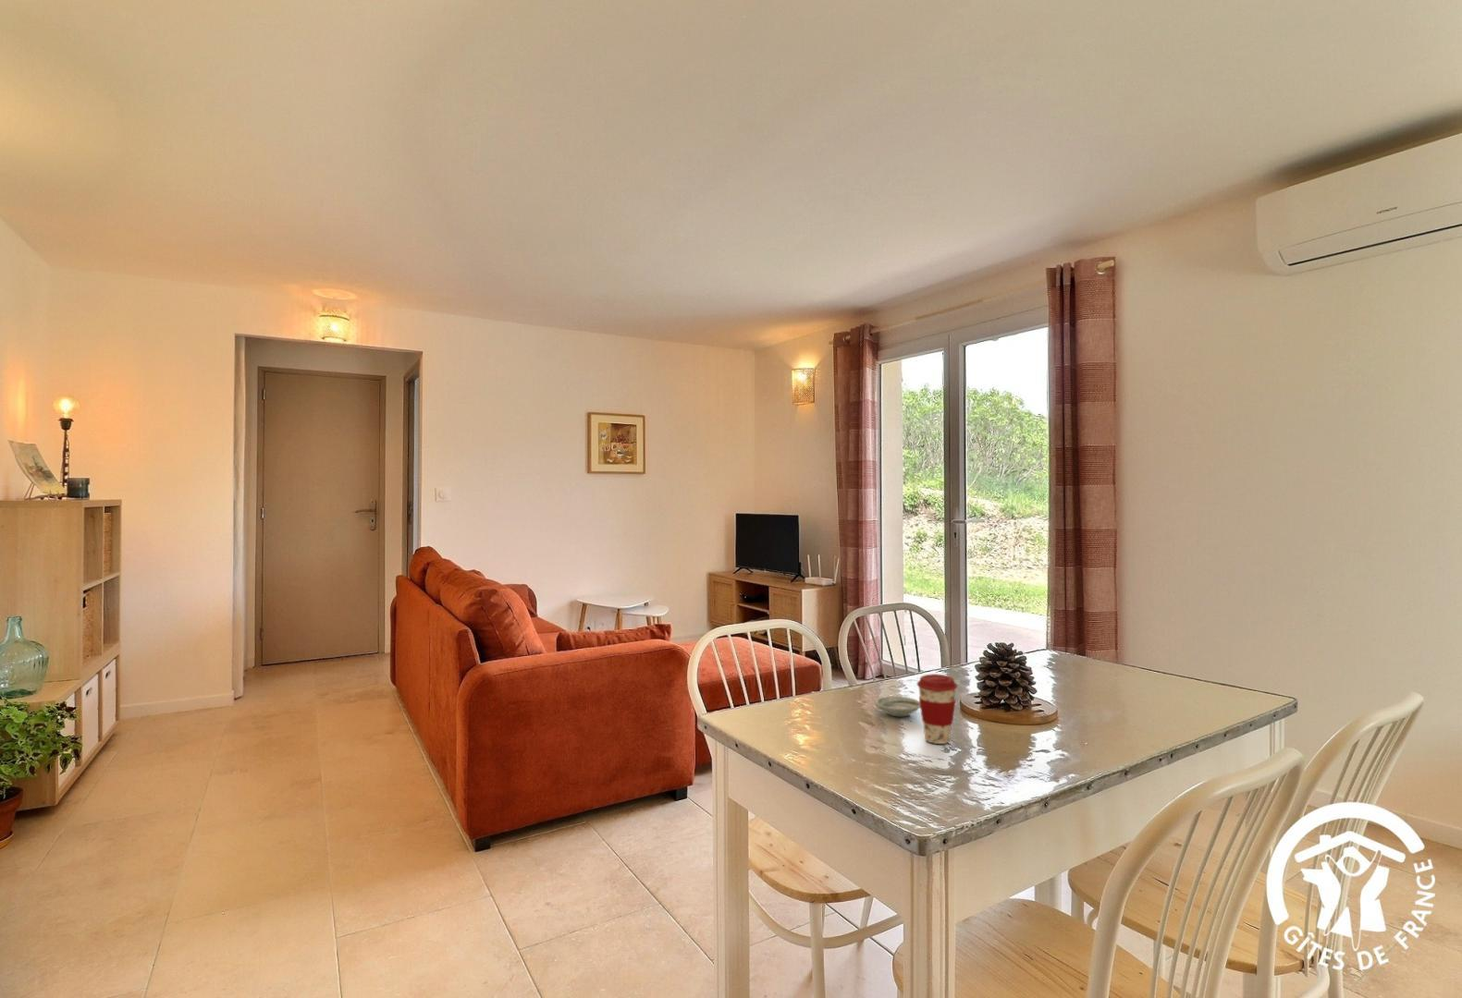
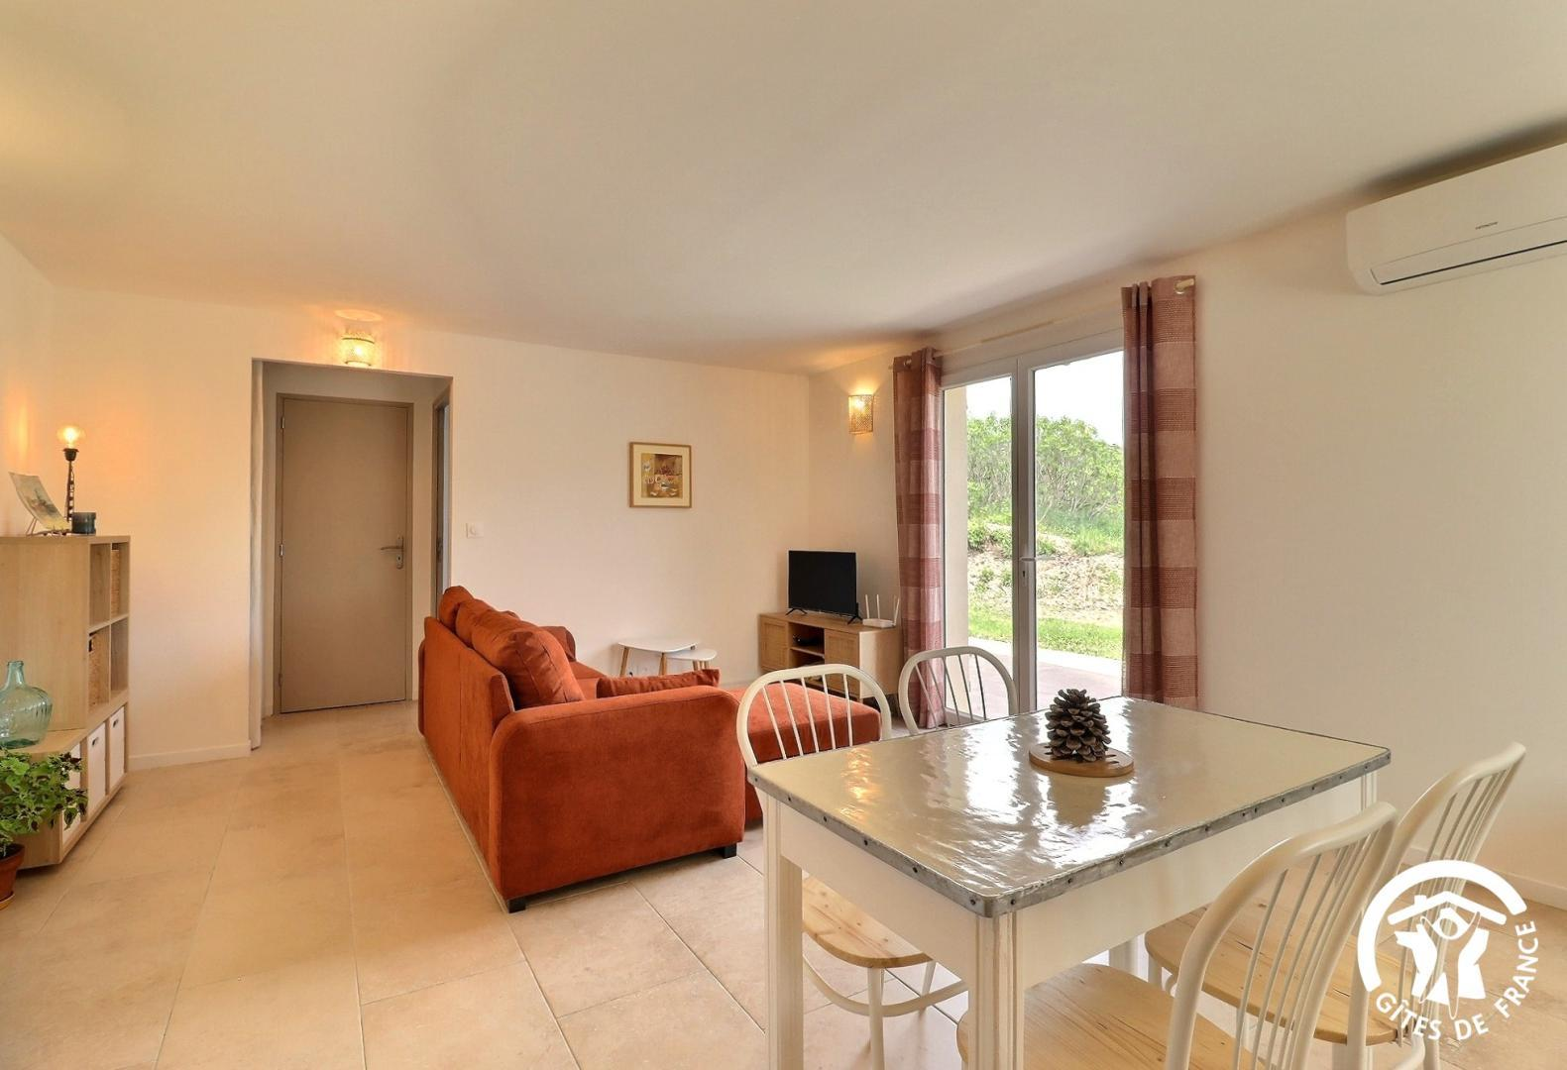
- coffee cup [915,673,958,745]
- saucer [874,695,920,717]
